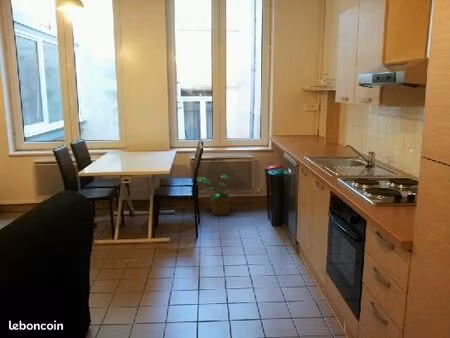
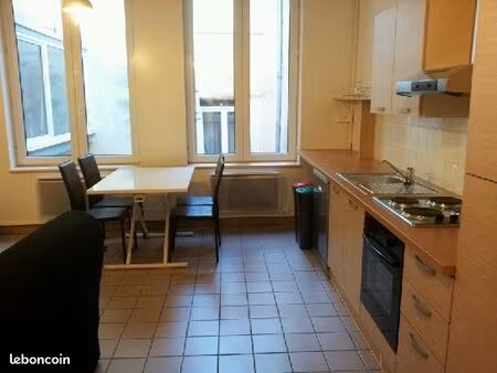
- potted plant [196,173,236,216]
